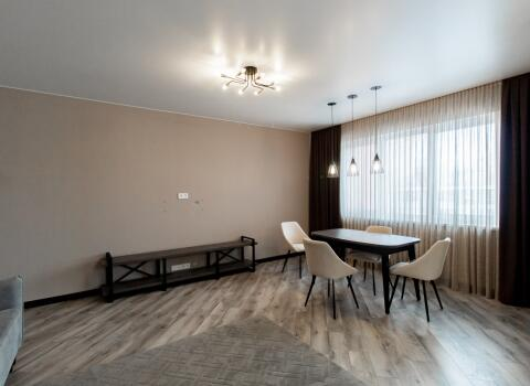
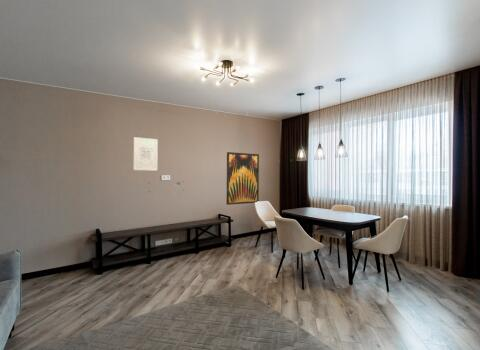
+ wall art [226,151,260,206]
+ wall art [133,136,159,171]
